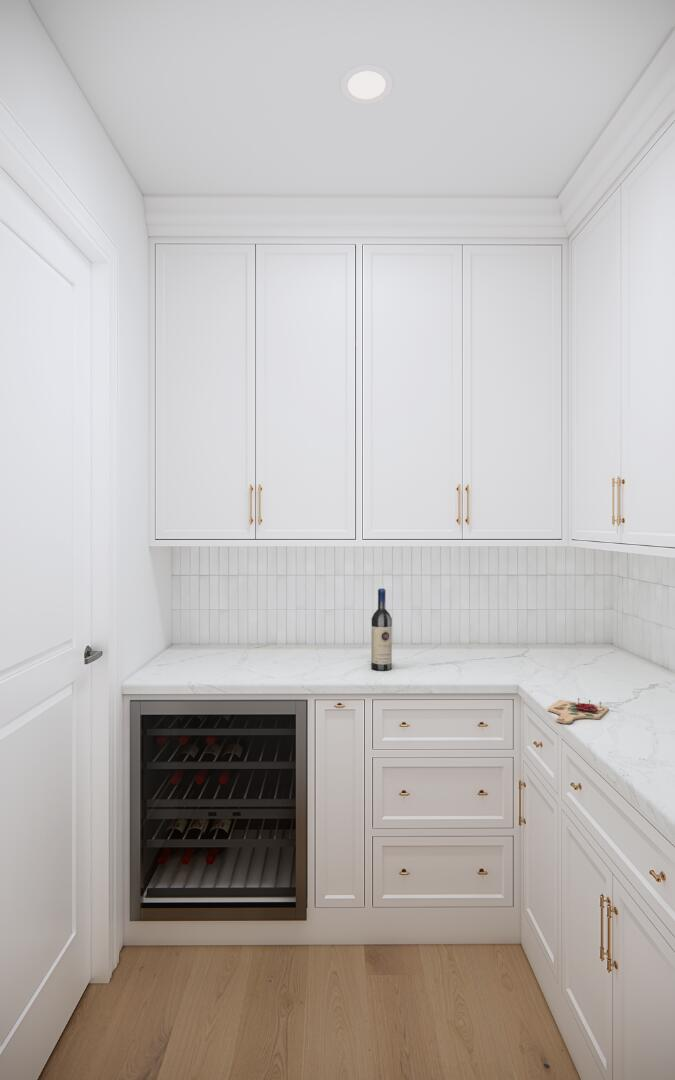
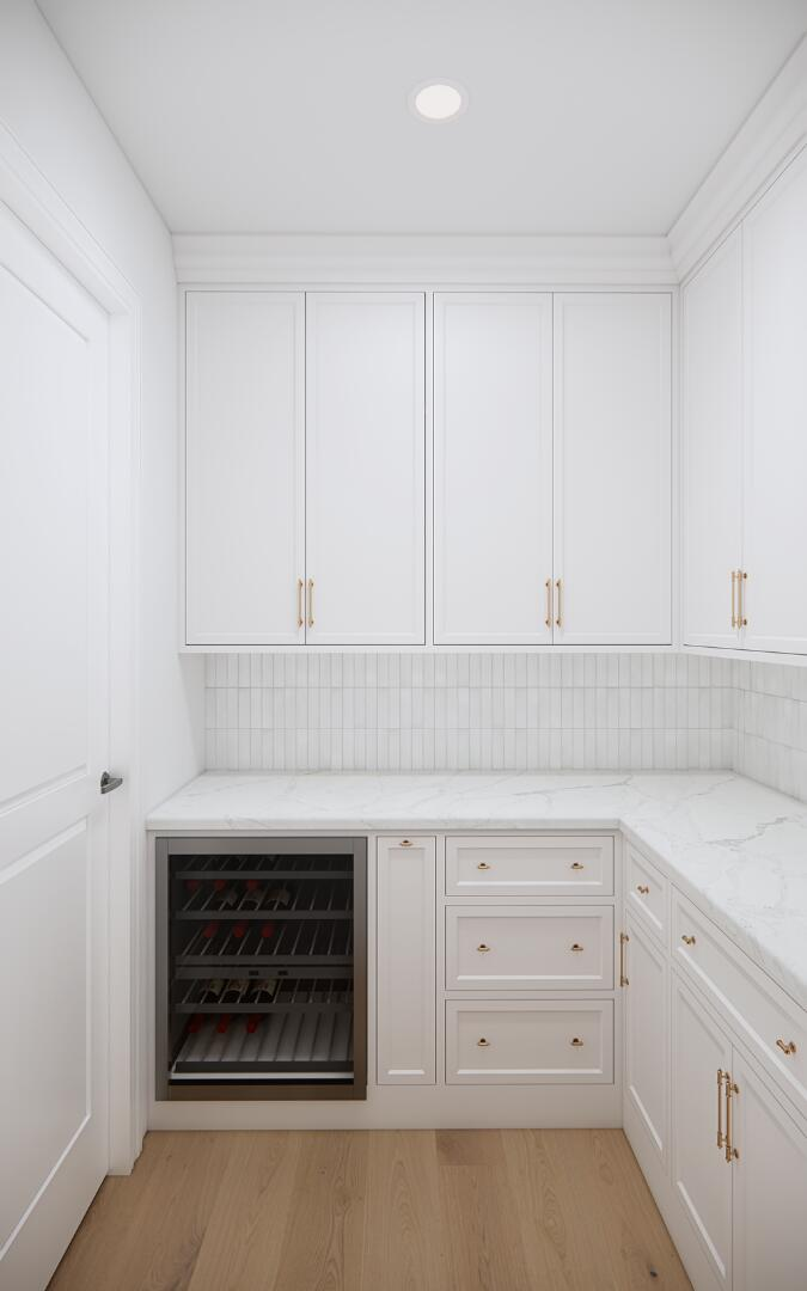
- wine bottle [370,588,393,671]
- cutting board [547,697,610,724]
